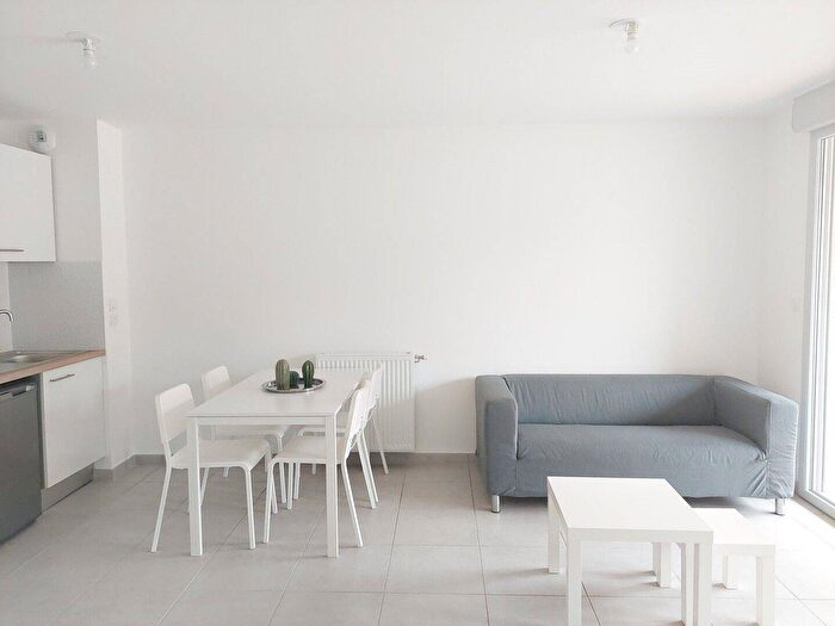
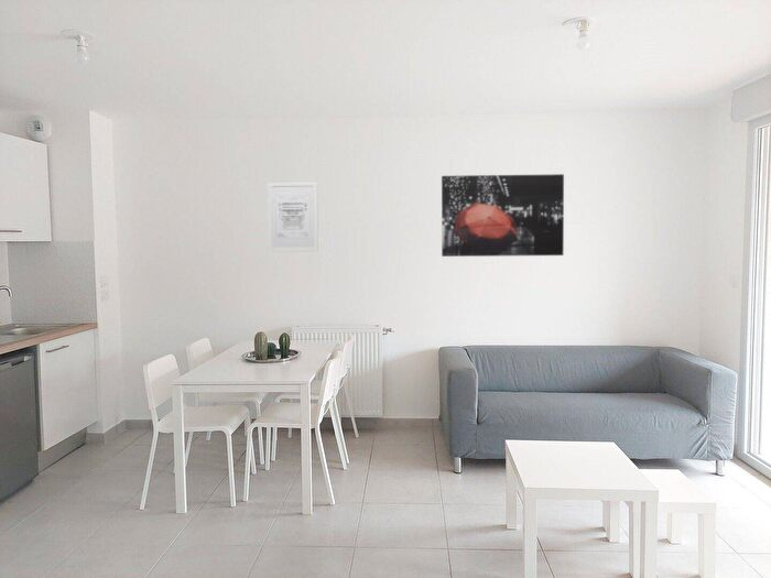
+ wall art [441,173,565,258]
+ wall art [267,181,319,253]
